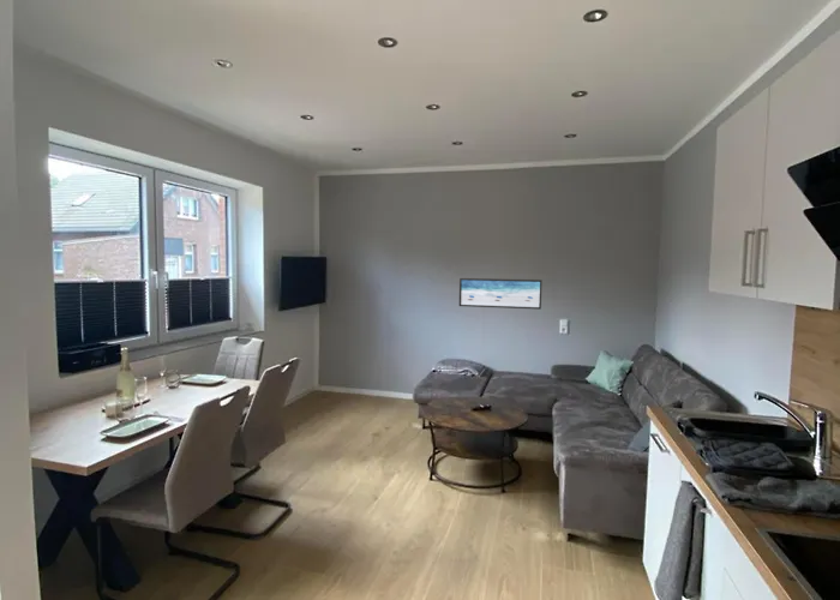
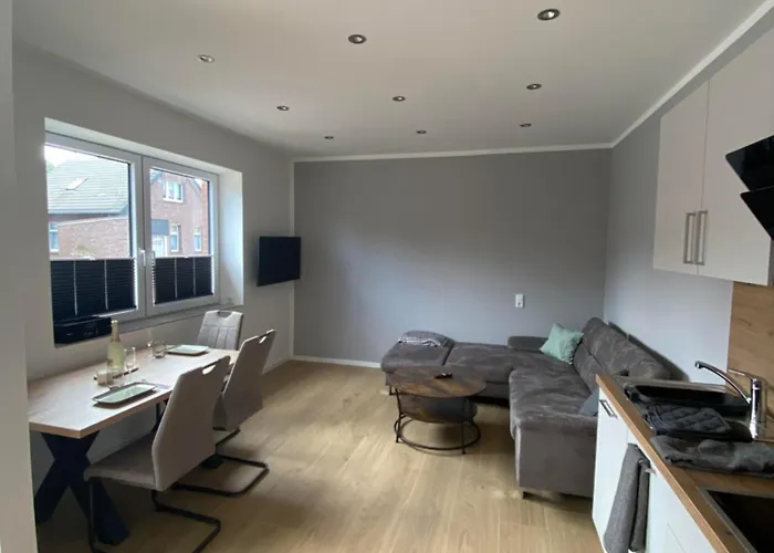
- wall art [458,277,542,311]
